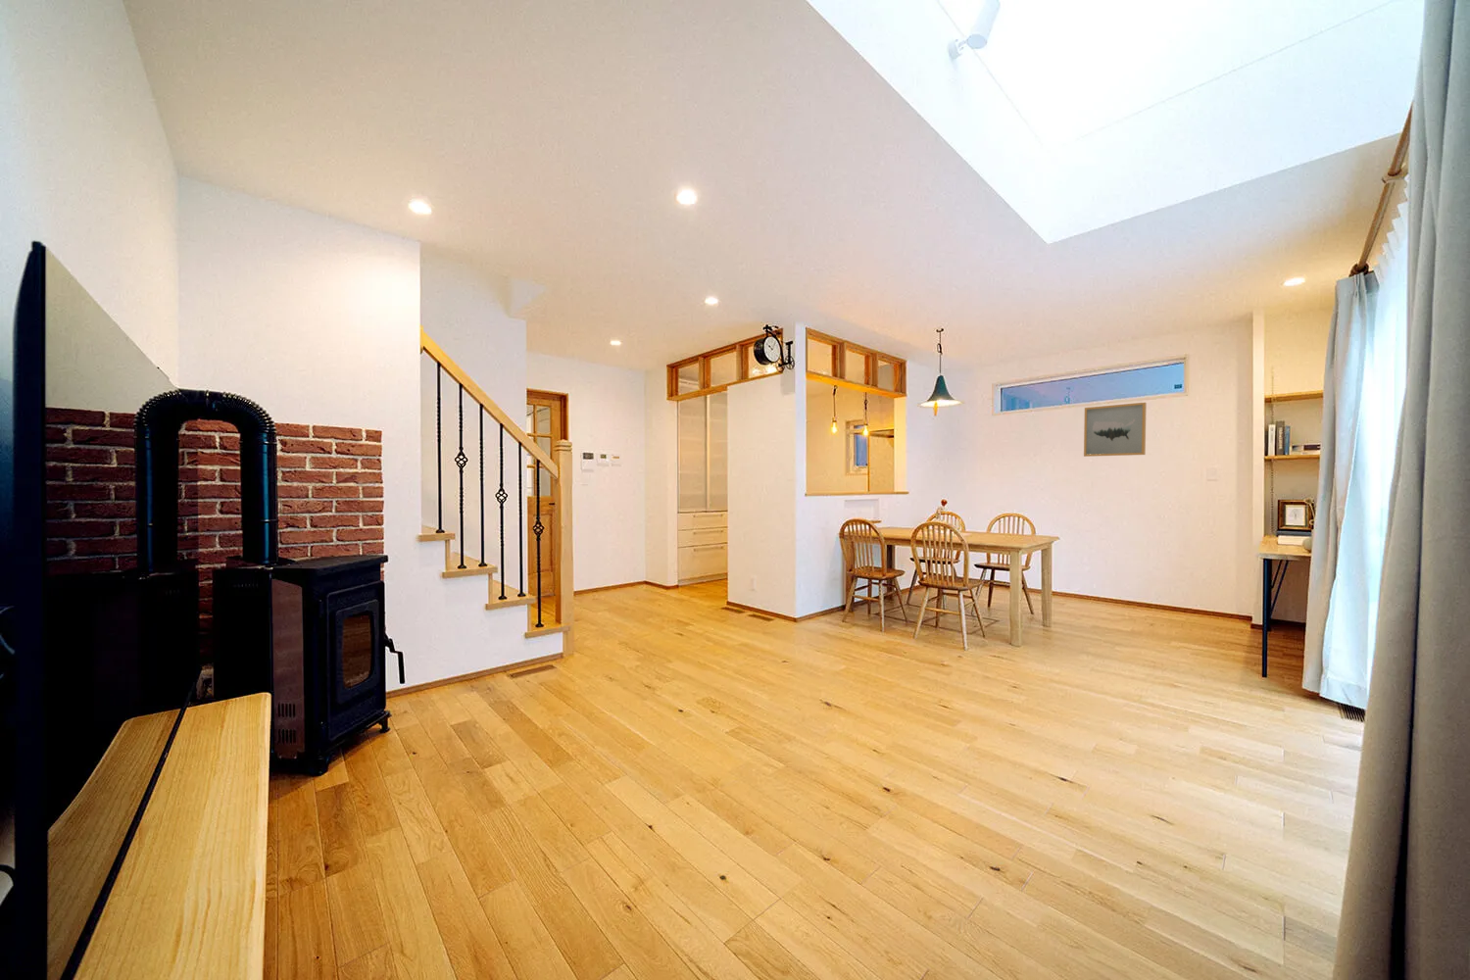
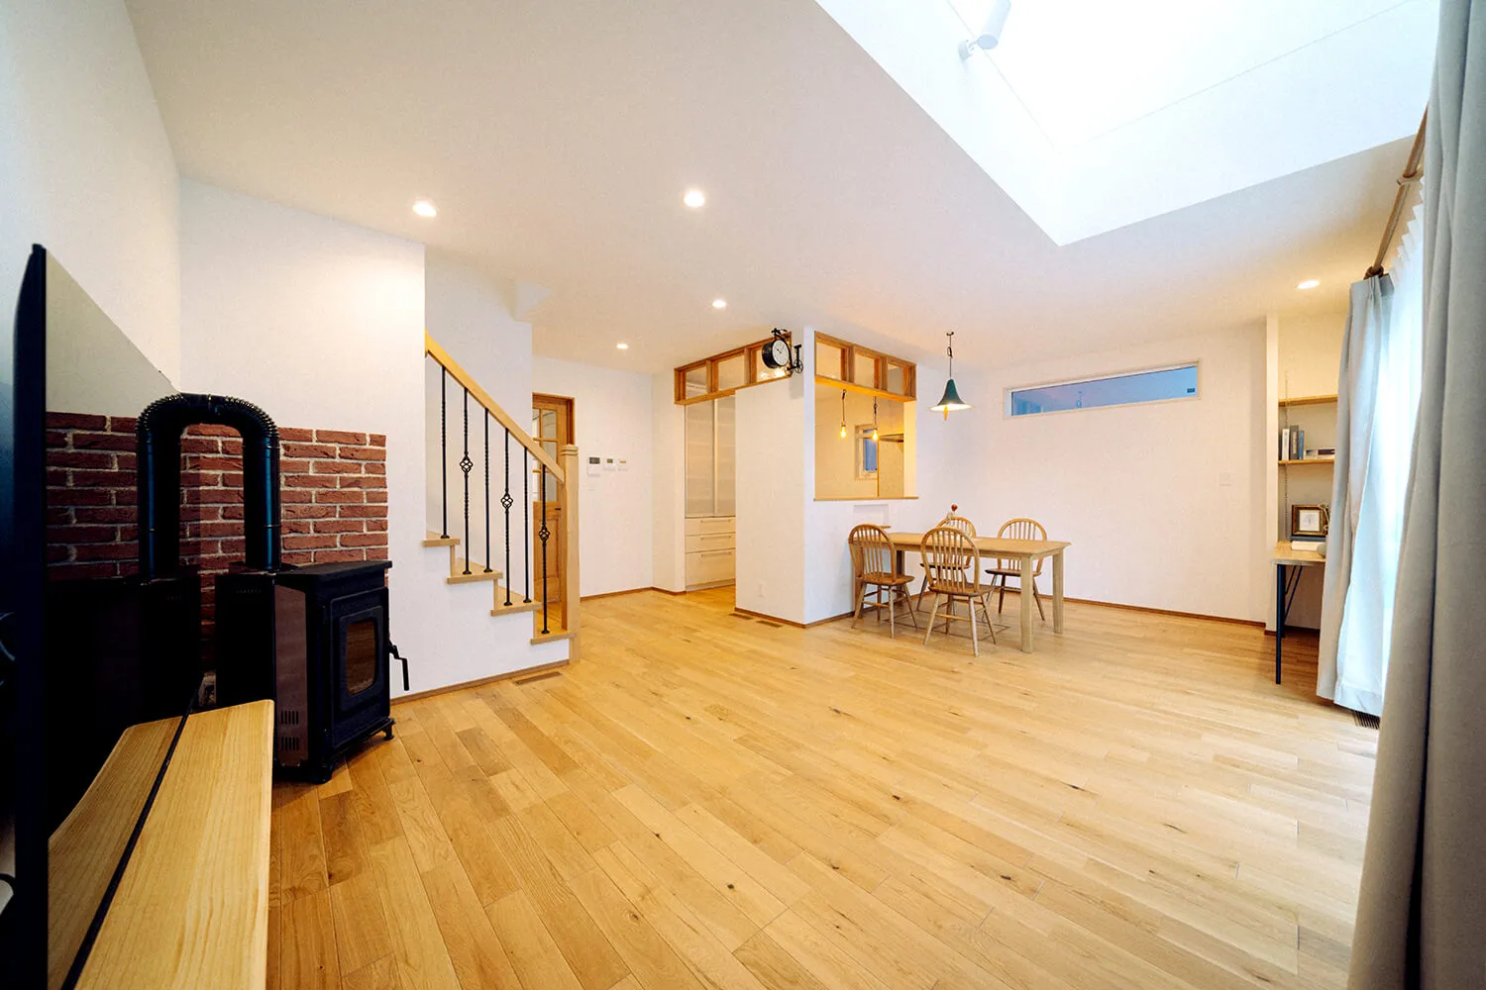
- wall art [1083,401,1147,457]
